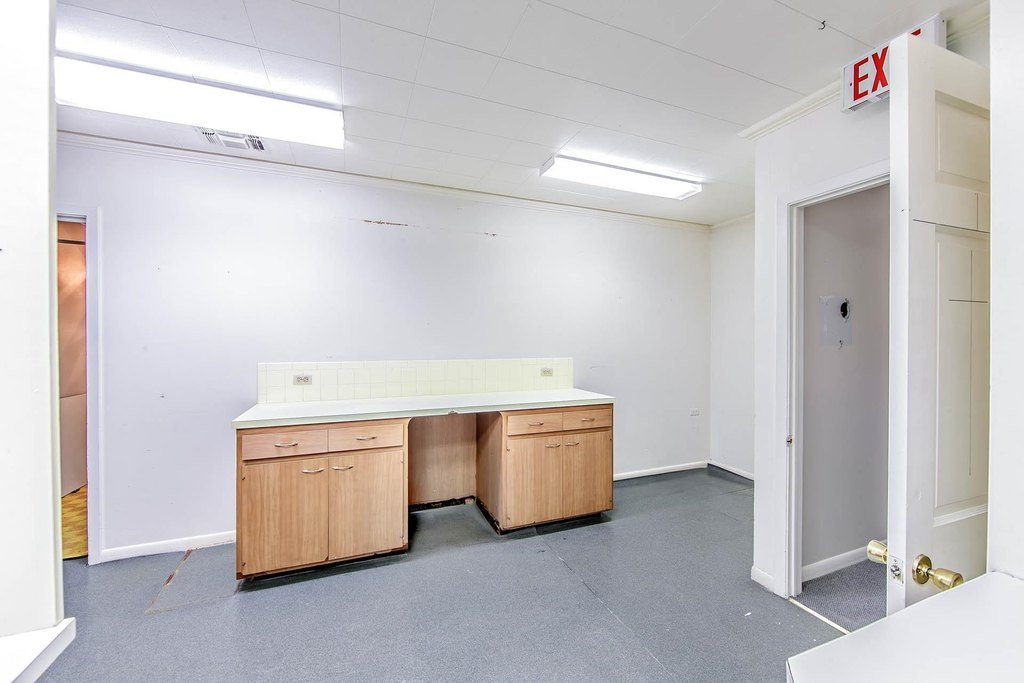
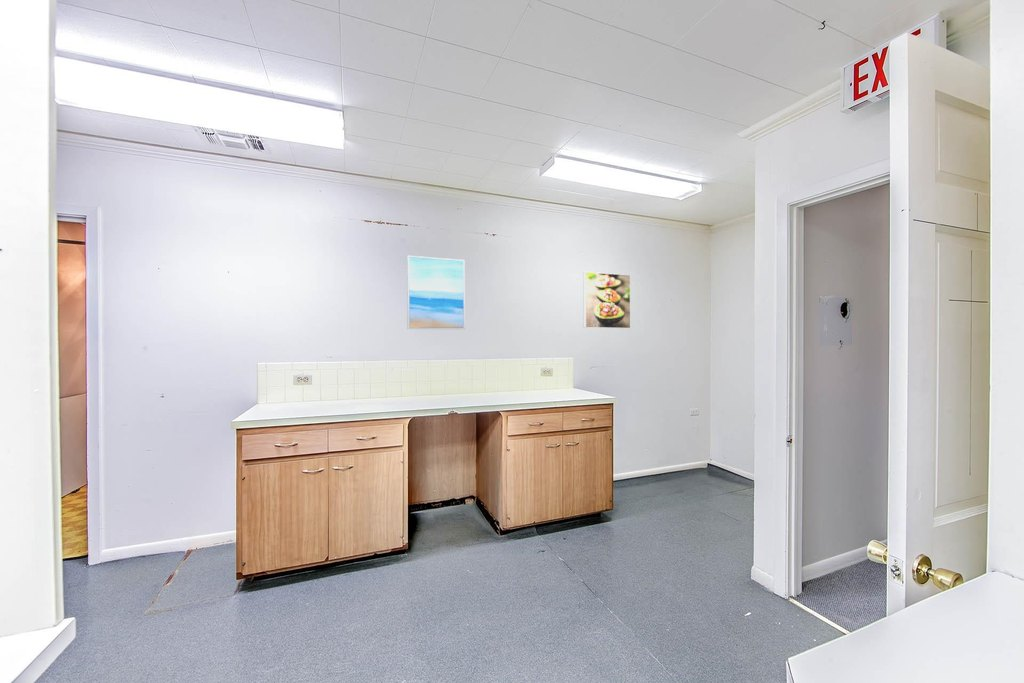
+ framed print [582,271,631,329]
+ wall art [406,255,466,330]
